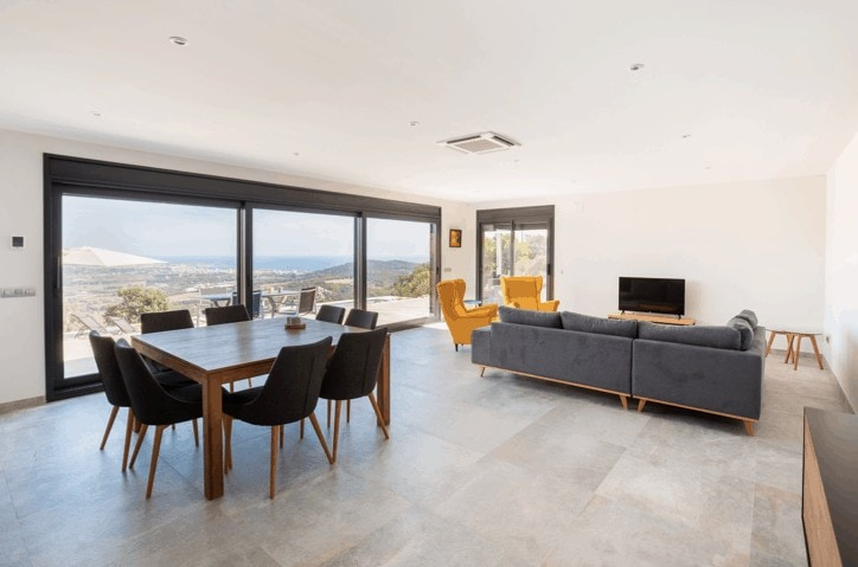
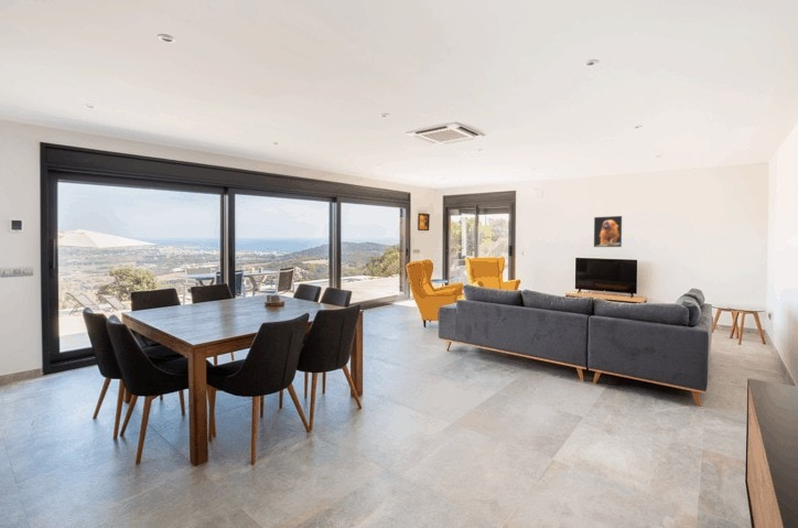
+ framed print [593,215,623,248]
